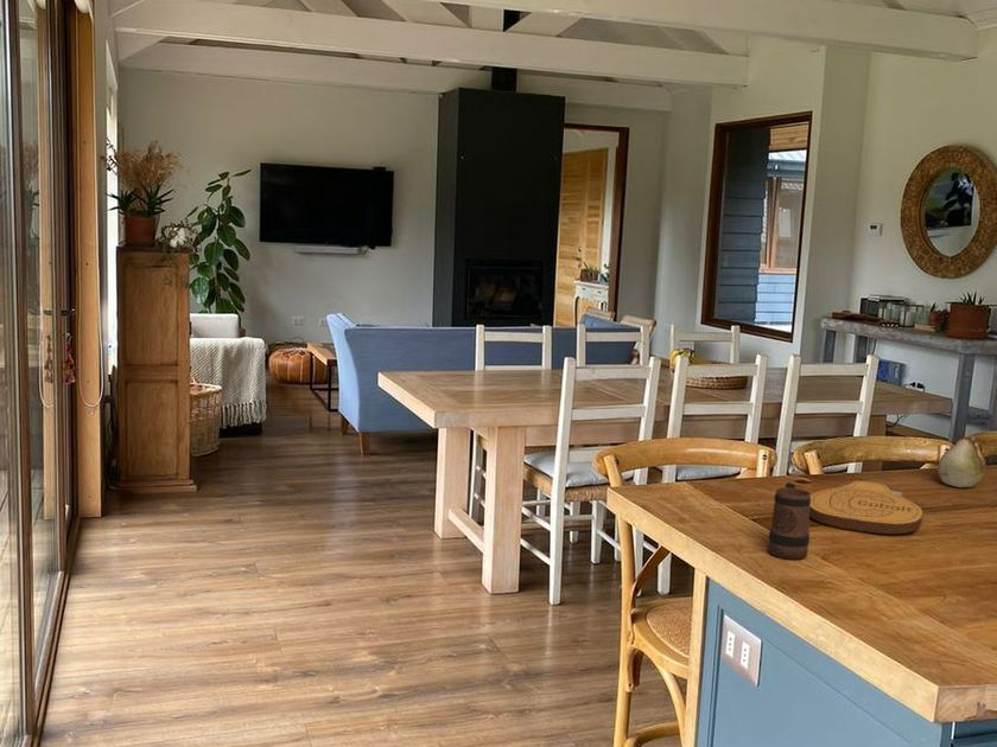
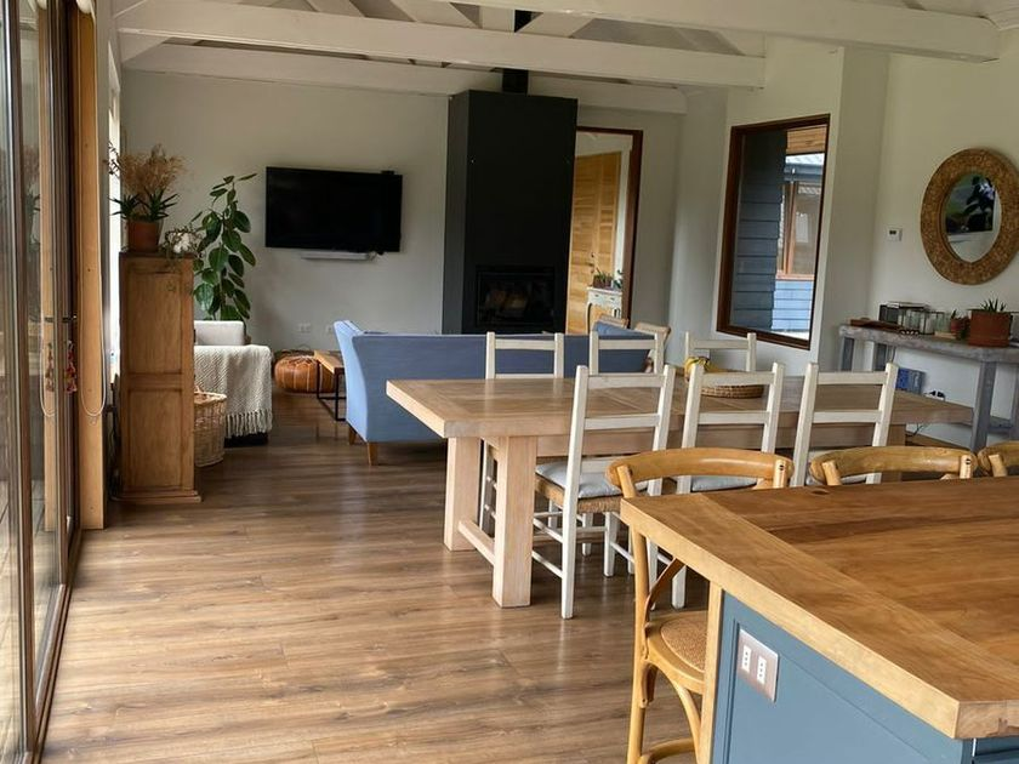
- key chain [809,480,923,535]
- fruit [936,435,986,489]
- mug [767,481,812,561]
